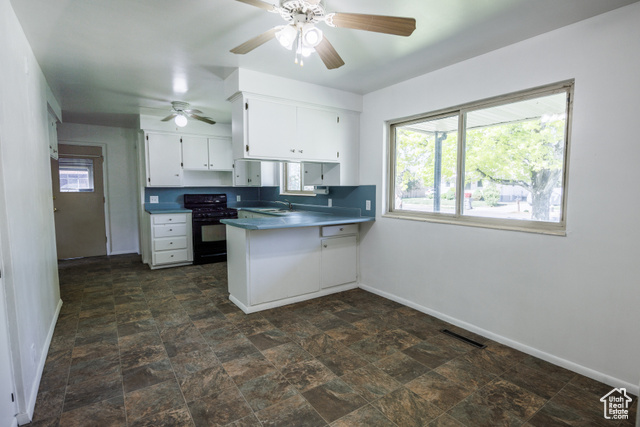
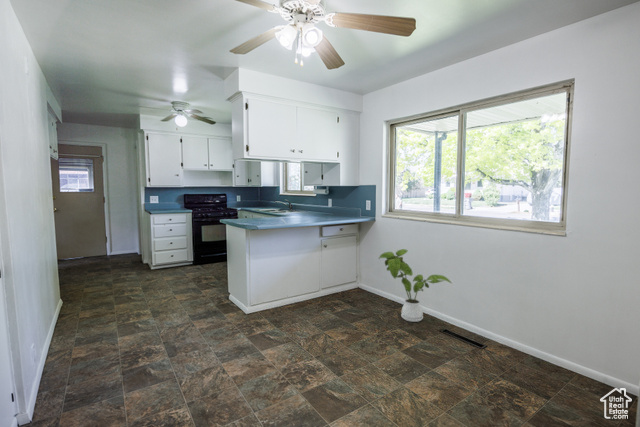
+ house plant [378,248,452,323]
